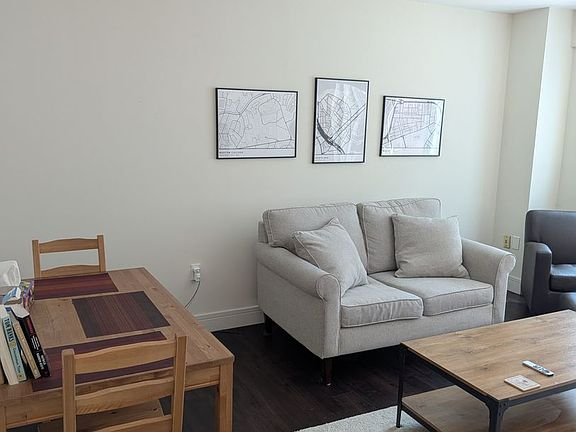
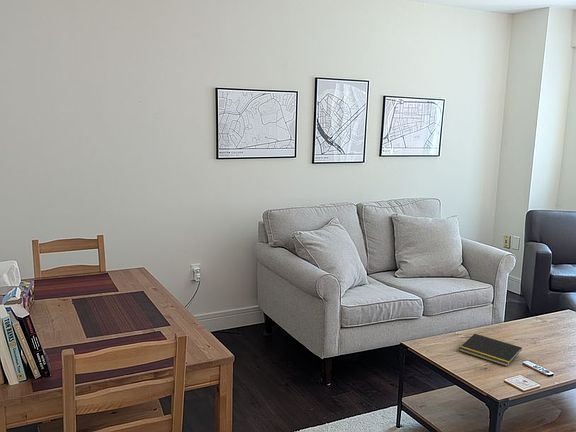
+ notepad [458,333,523,367]
